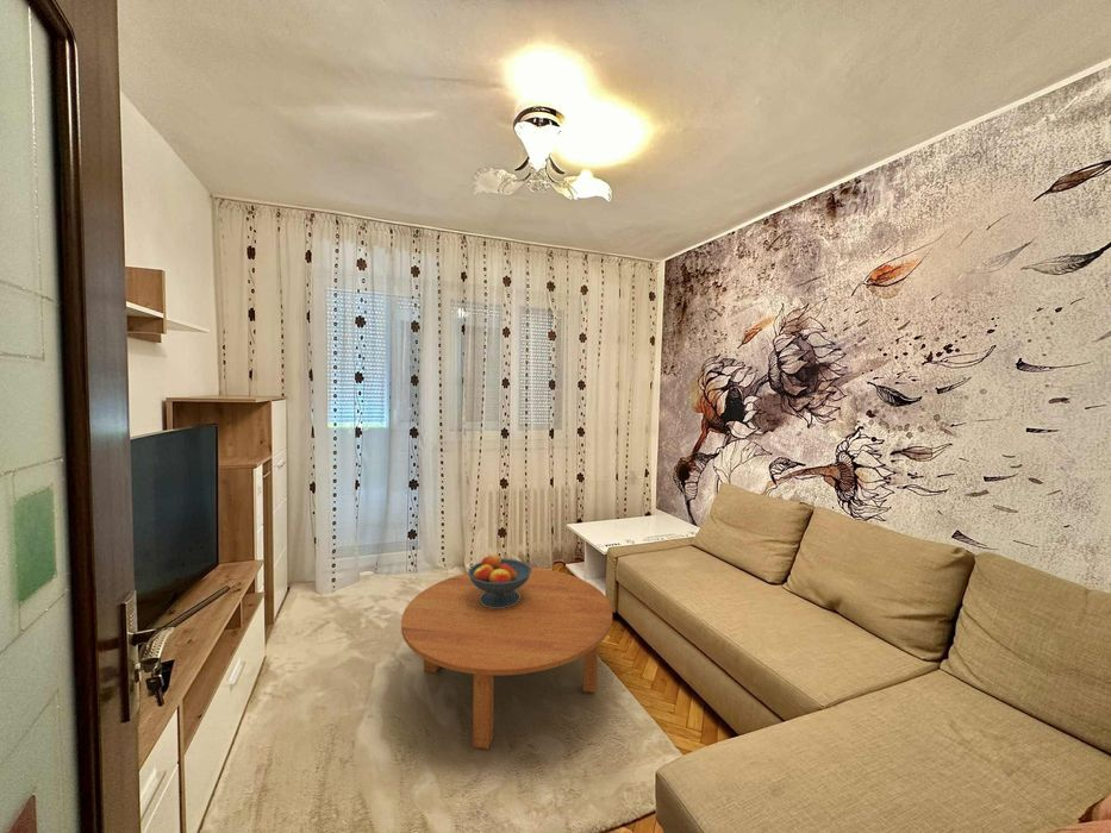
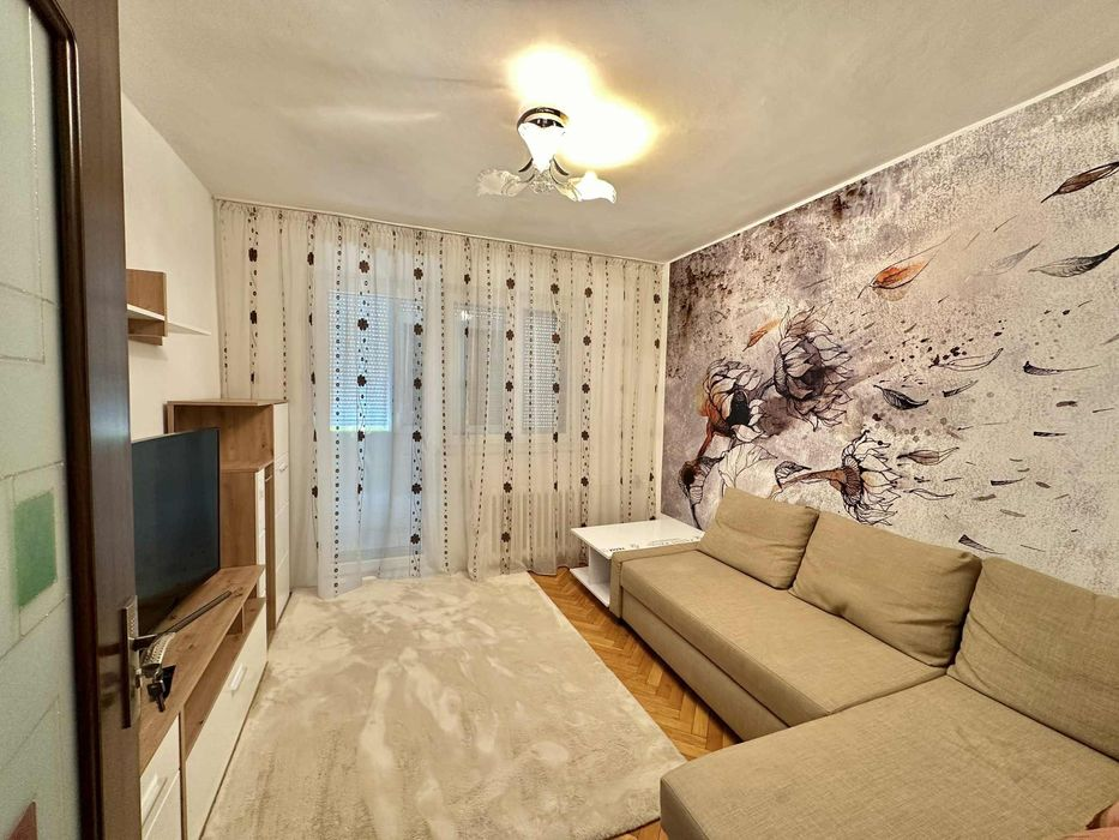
- fruit bowl [467,552,531,608]
- coffee table [400,566,613,750]
